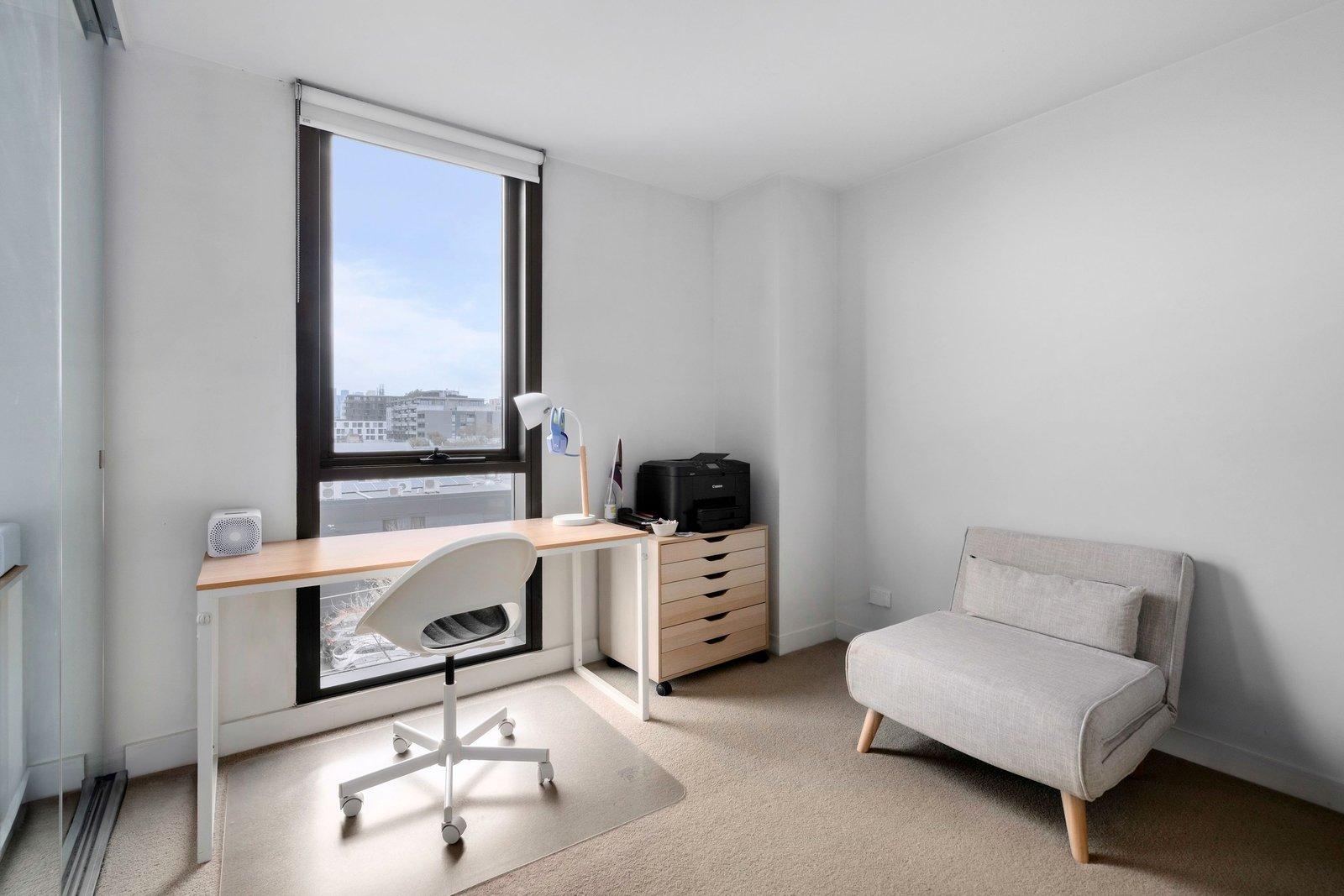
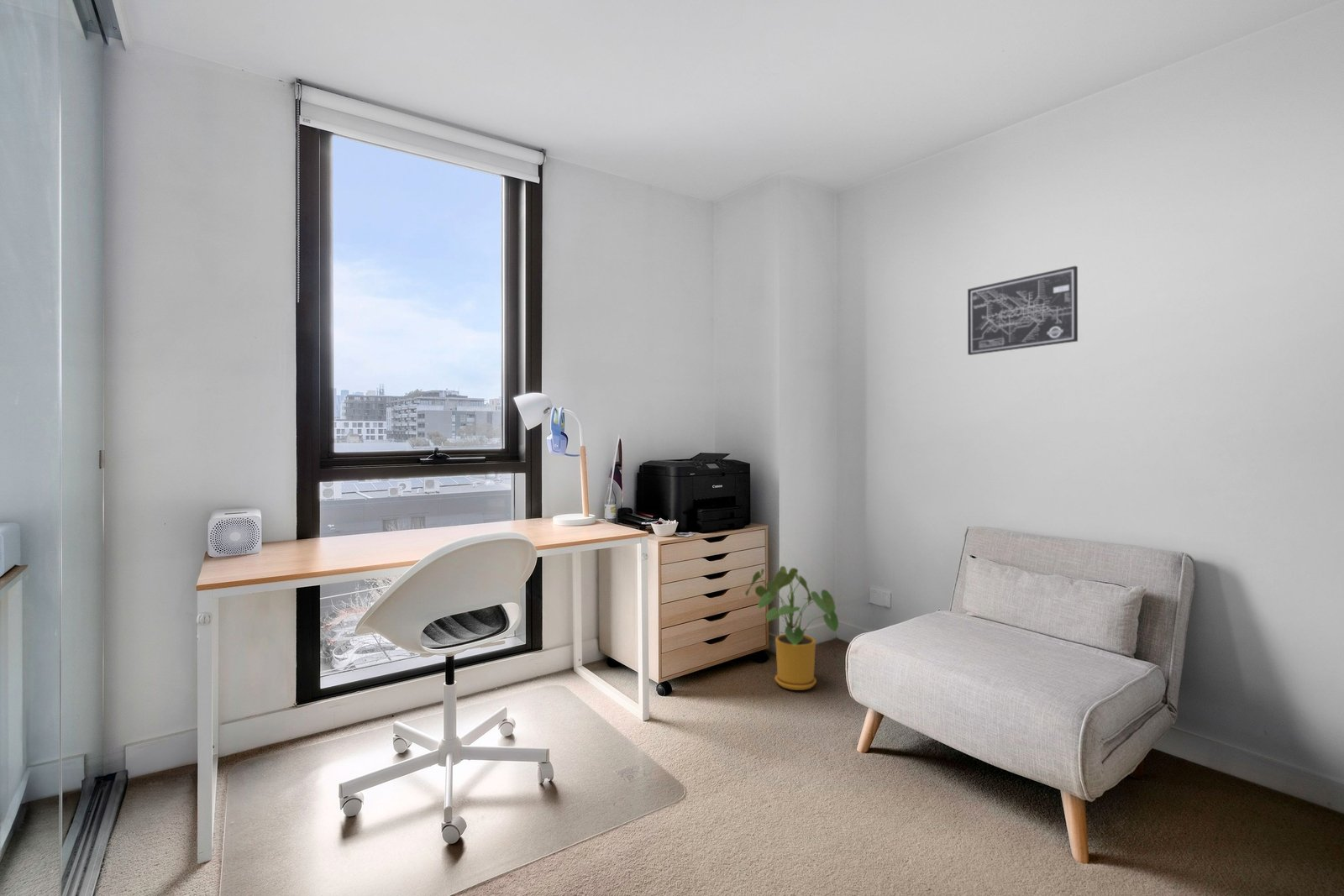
+ house plant [744,565,839,691]
+ wall art [967,265,1079,356]
